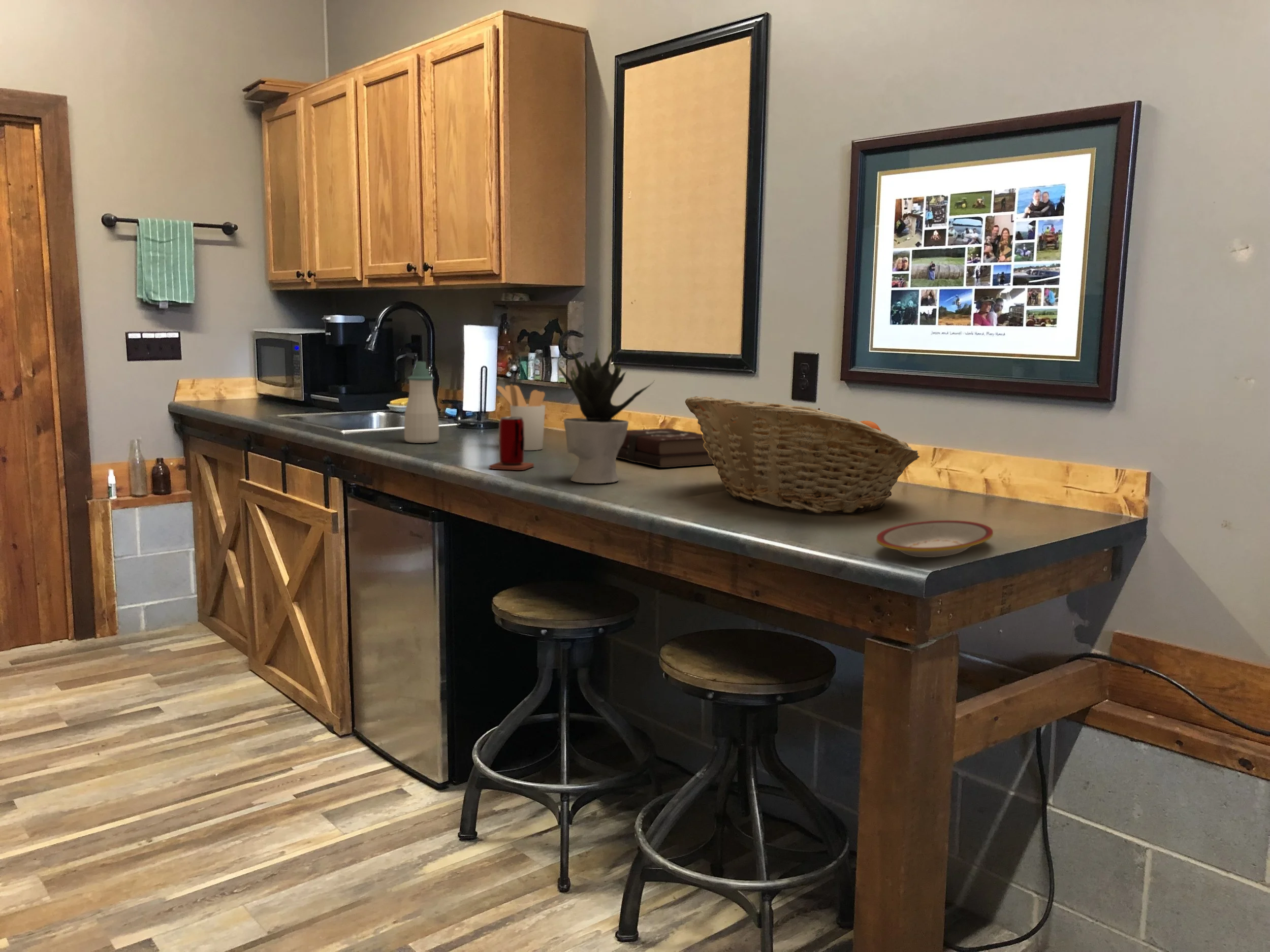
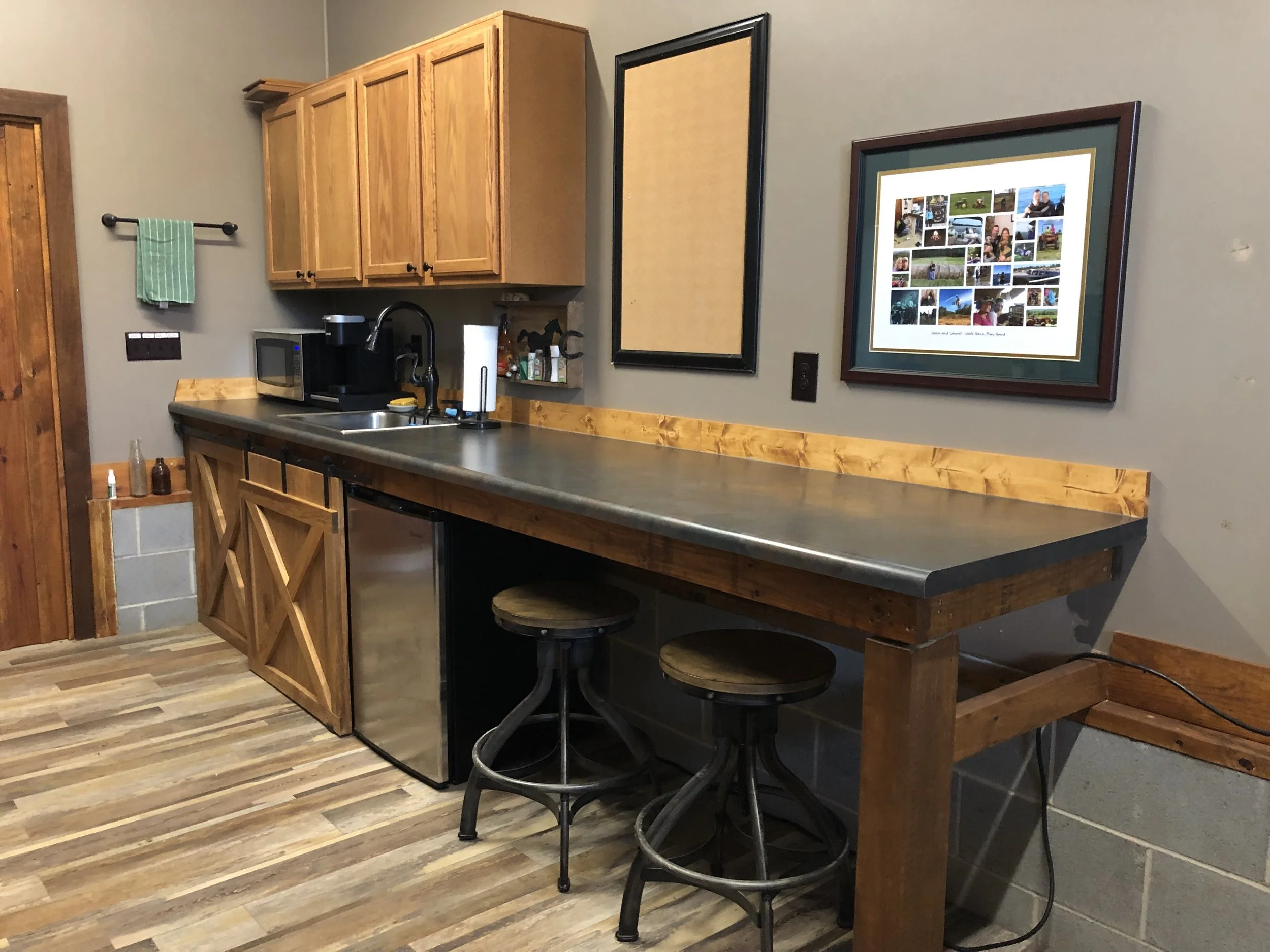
- potted plant [556,344,655,484]
- utensil holder [496,384,546,451]
- plate [876,520,994,558]
- fruit basket [685,396,920,514]
- hardback book [616,428,714,468]
- beer can [489,416,534,471]
- soap bottle [404,361,439,444]
